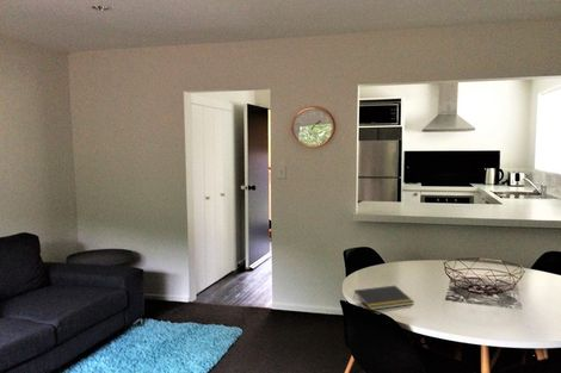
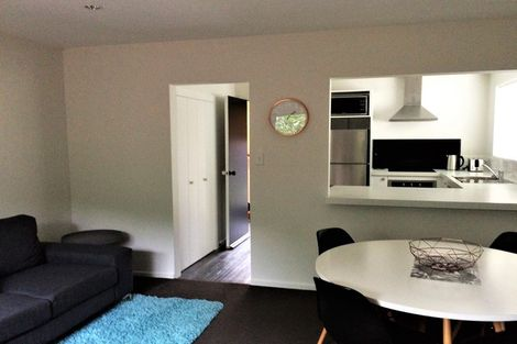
- notepad [352,285,415,311]
